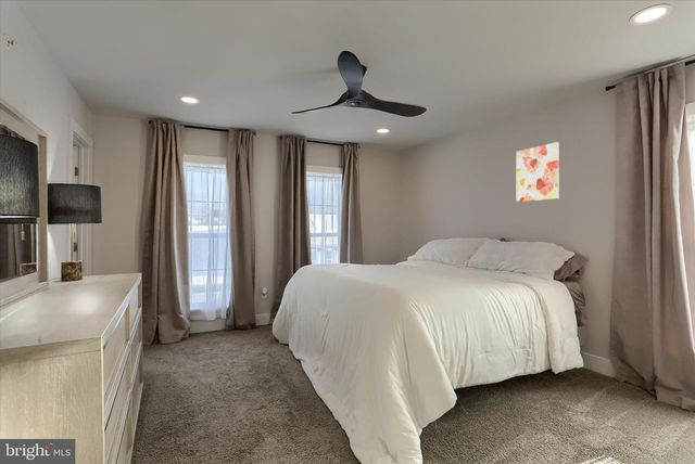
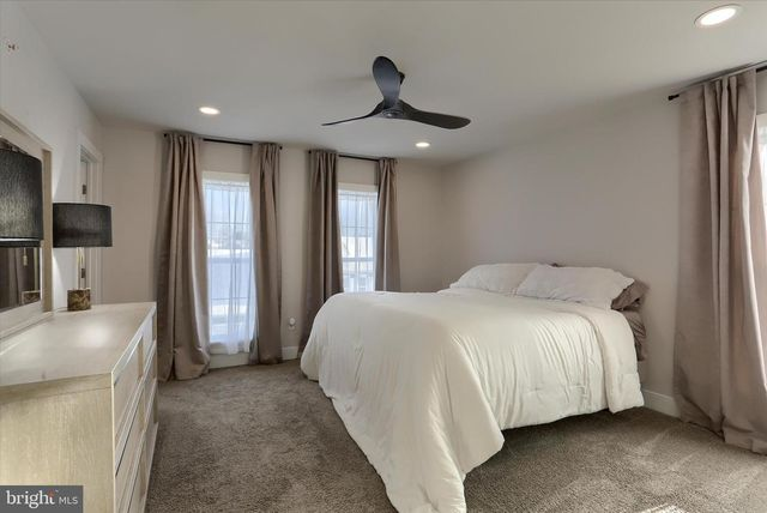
- wall art [515,141,560,203]
